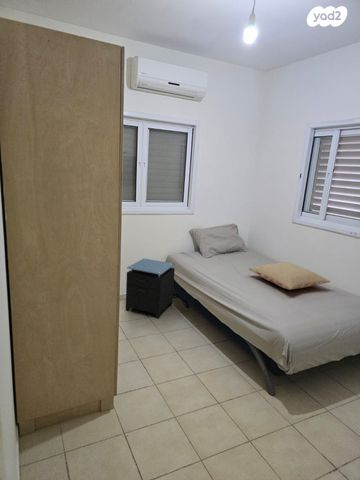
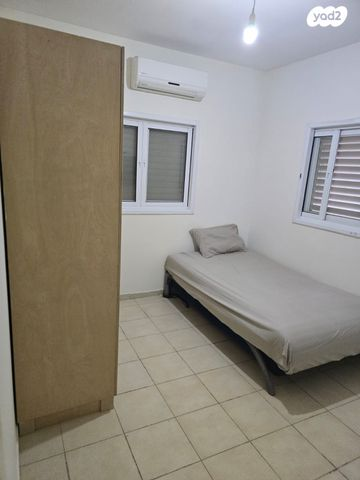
- nightstand [125,257,176,319]
- pillow [248,261,331,291]
